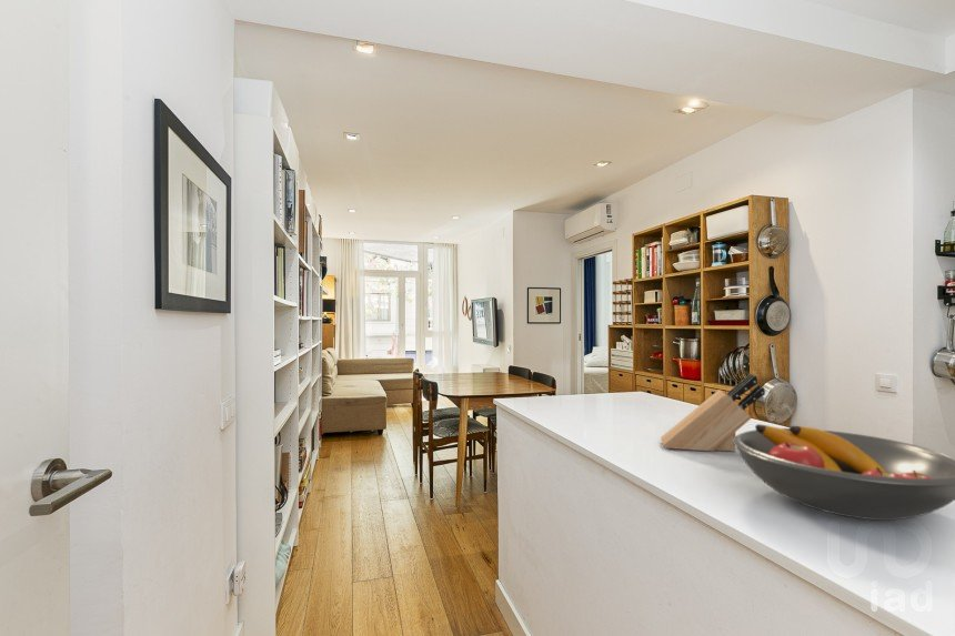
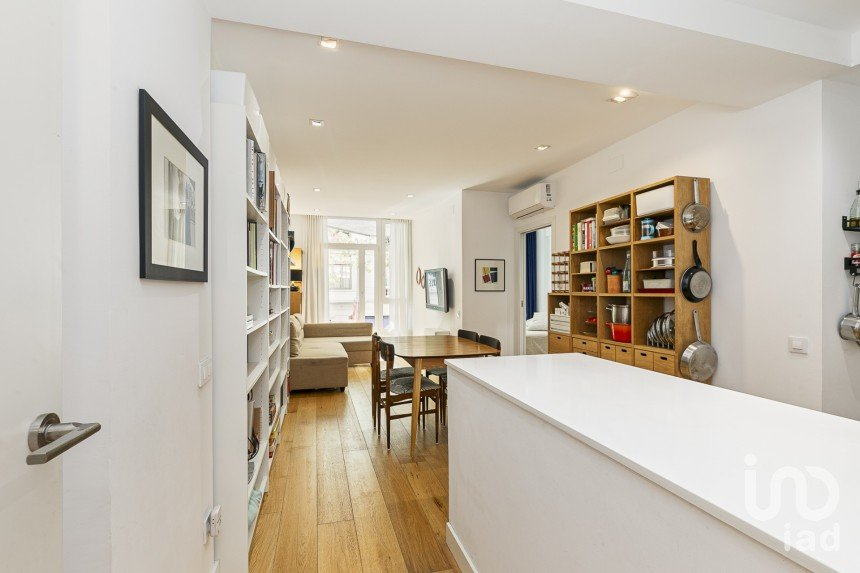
- knife block [660,373,766,453]
- fruit bowl [733,423,955,521]
